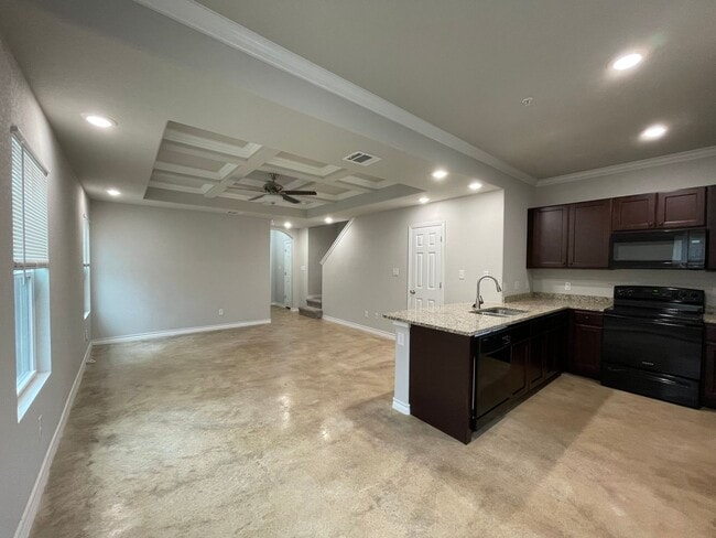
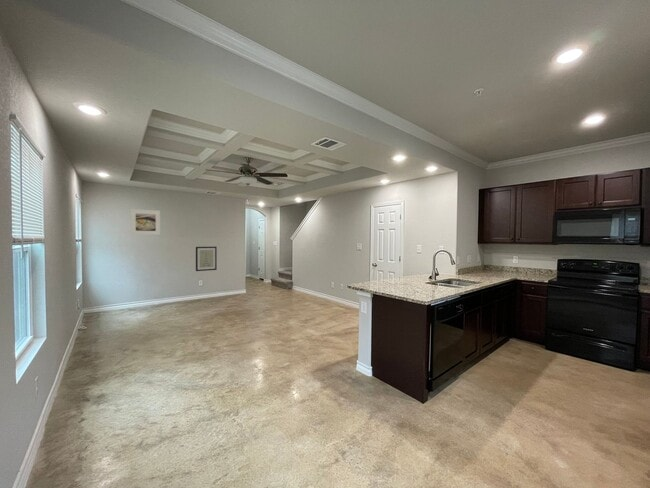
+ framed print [130,208,161,236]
+ wall art [195,246,218,272]
